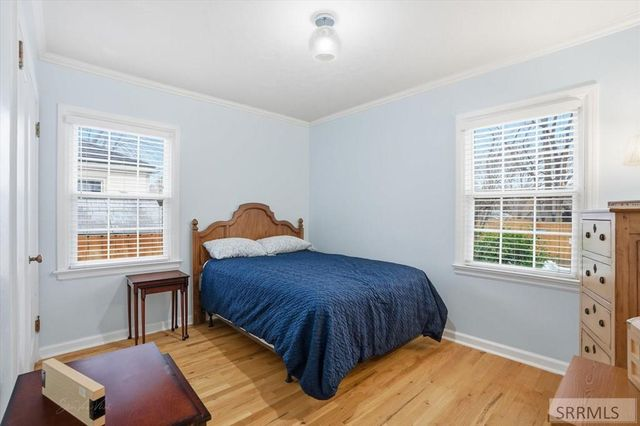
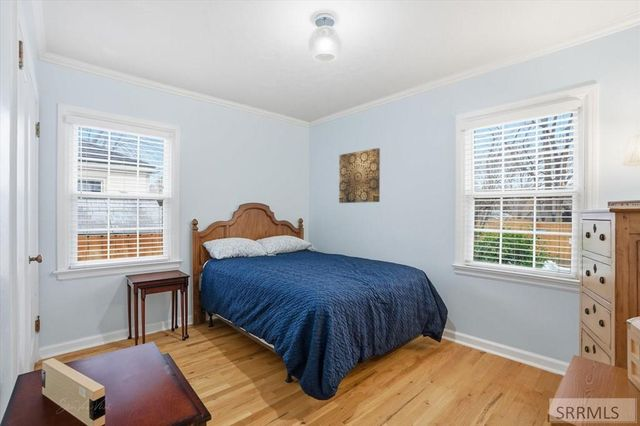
+ wall art [338,147,381,204]
